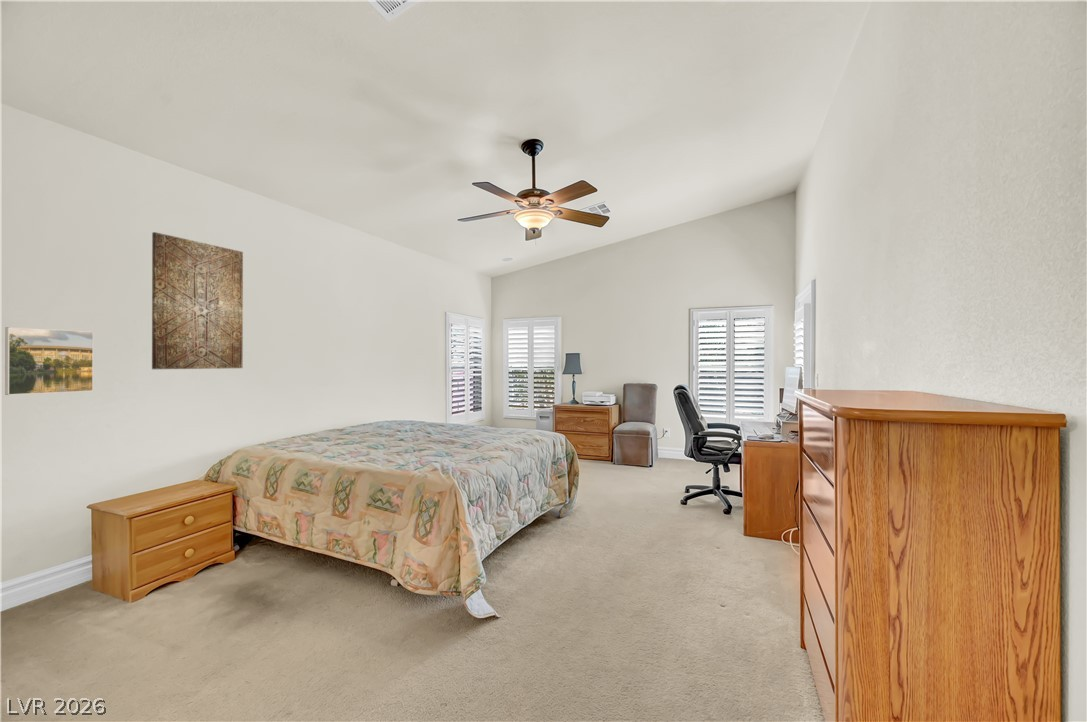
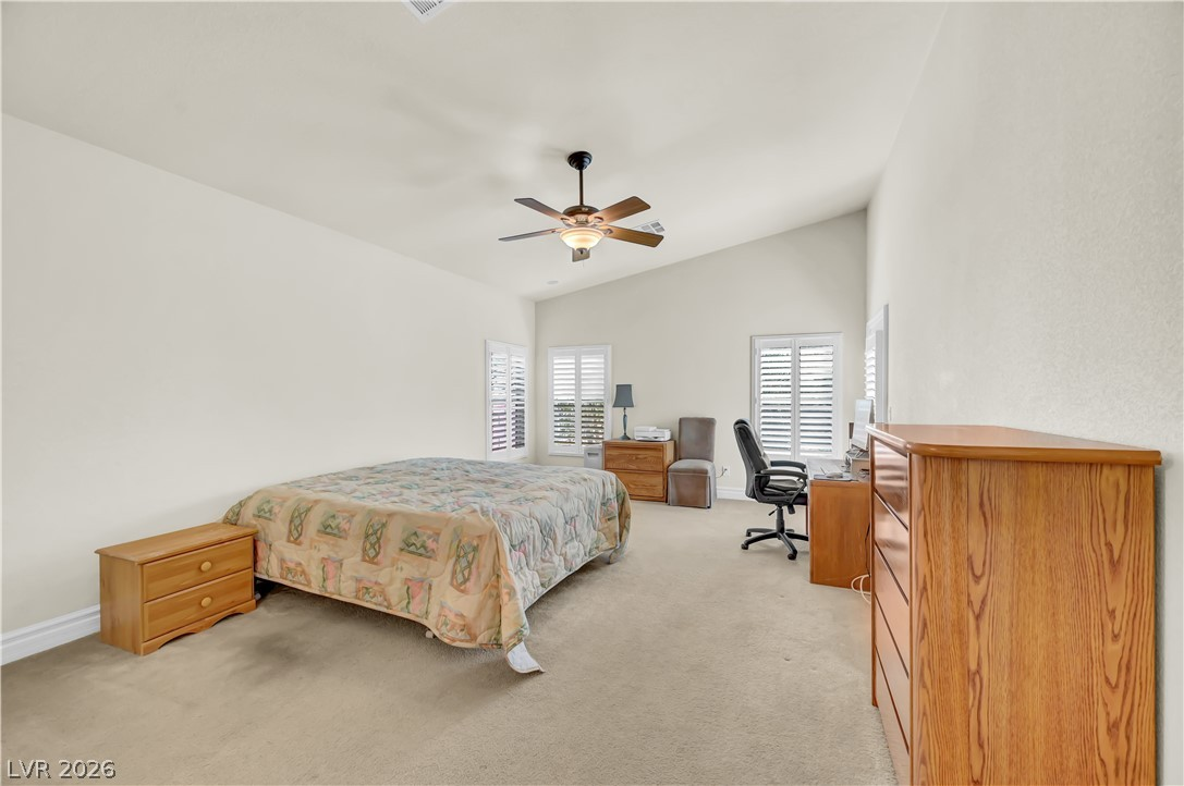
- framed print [4,326,94,396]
- wall art [151,231,244,370]
